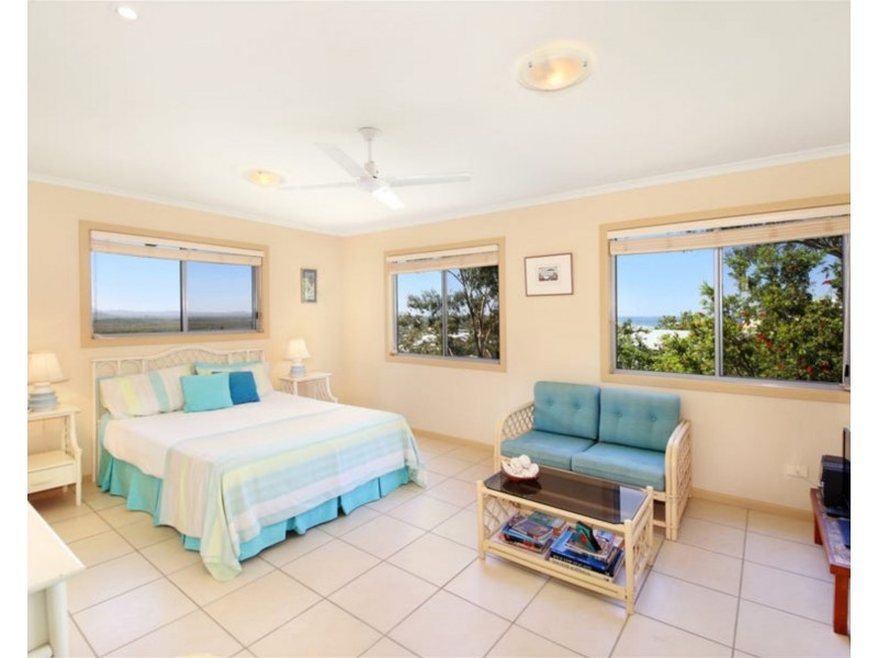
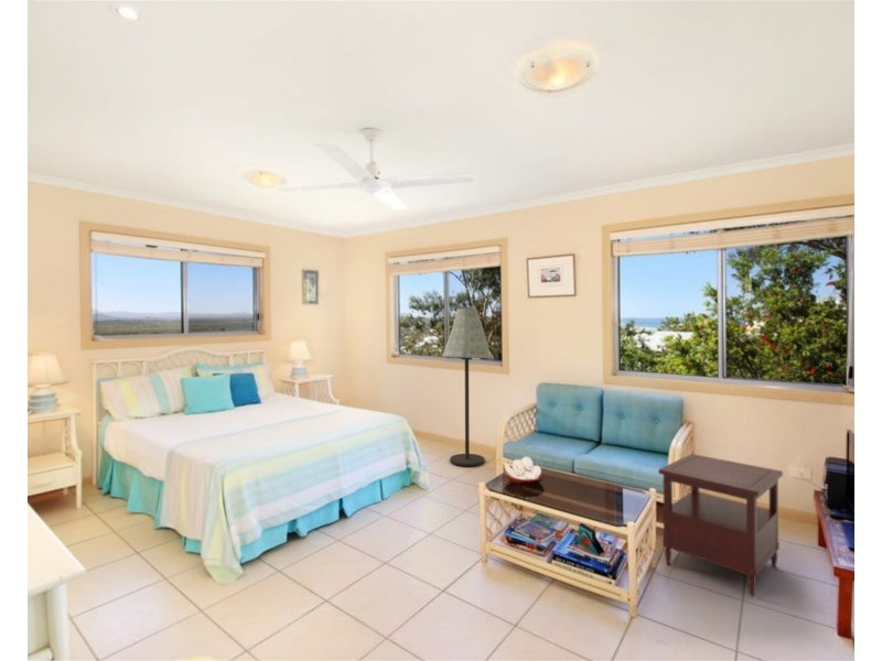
+ side table [657,453,784,597]
+ floor lamp [441,305,493,467]
